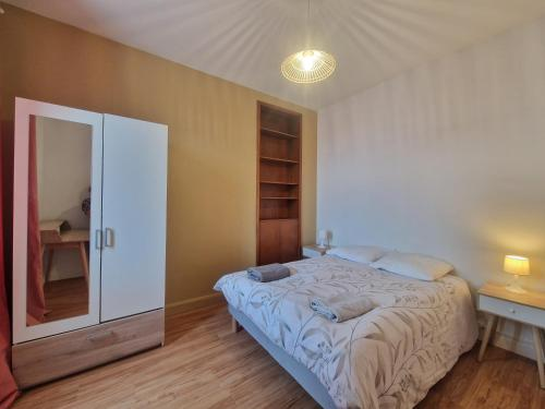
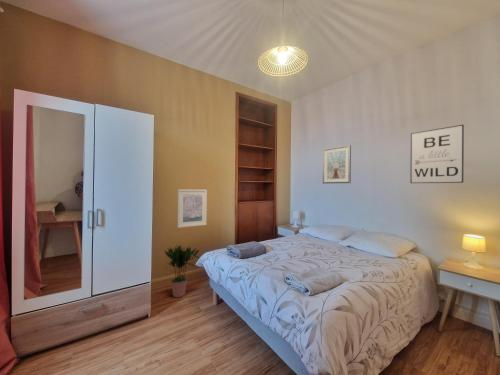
+ picture frame [322,144,352,185]
+ potted plant [163,244,200,298]
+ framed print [176,188,208,229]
+ wall art [409,124,465,184]
